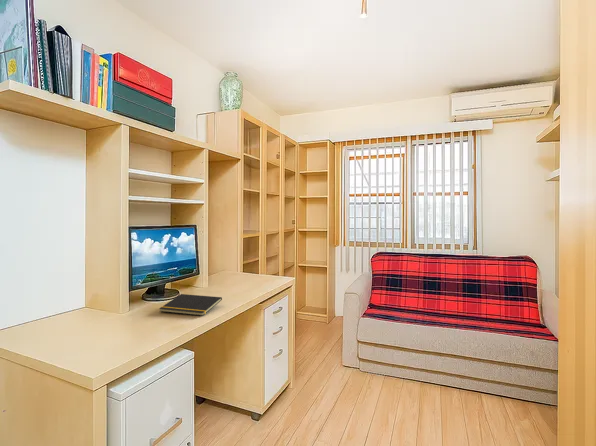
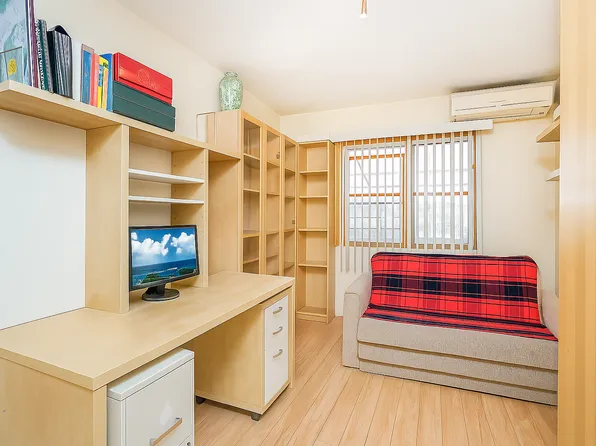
- notepad [158,293,223,317]
